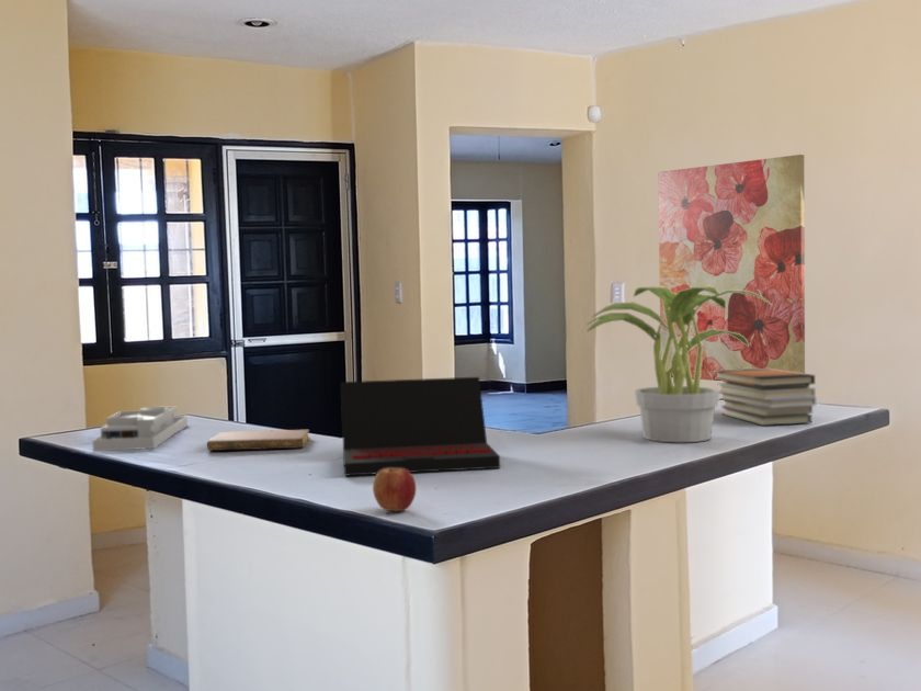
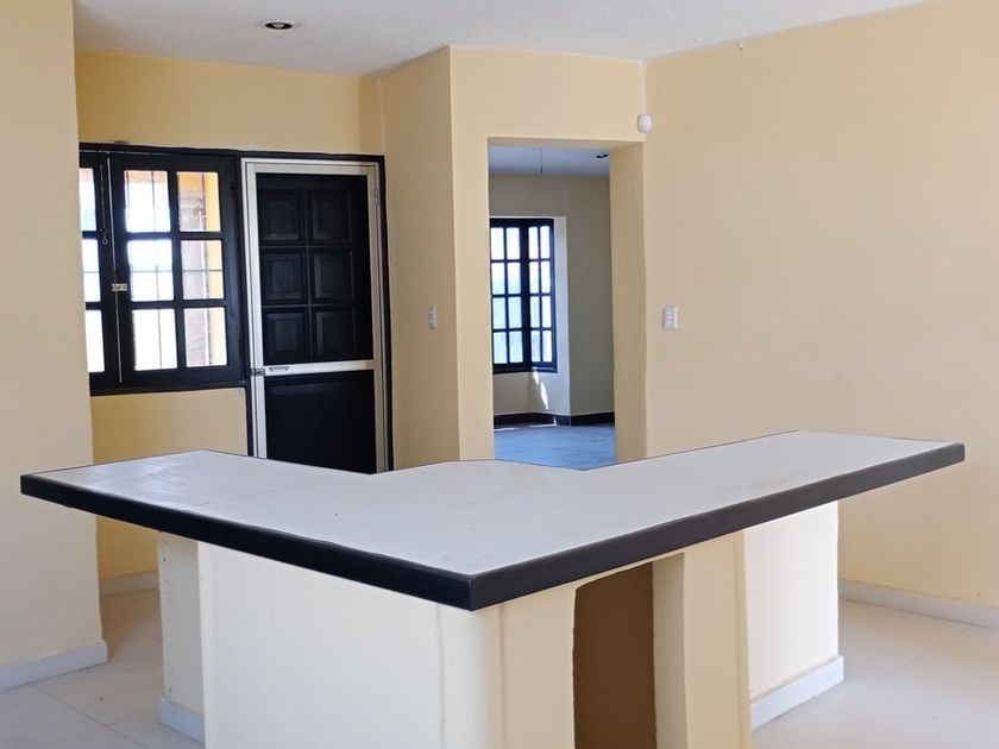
- wall art [657,154,806,382]
- laptop [340,376,501,477]
- book stack [714,369,817,427]
- apple [372,468,418,512]
- potted plant [585,286,772,443]
- desk organizer [91,406,189,452]
- notebook [206,429,310,452]
